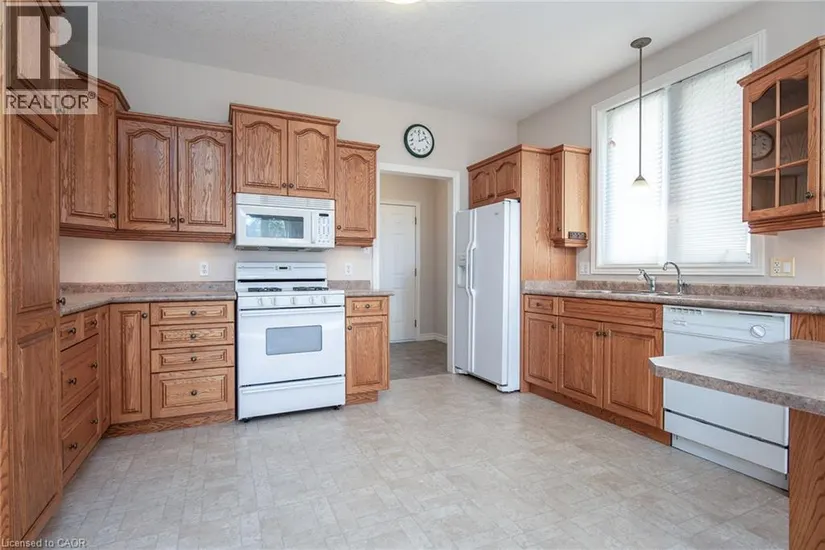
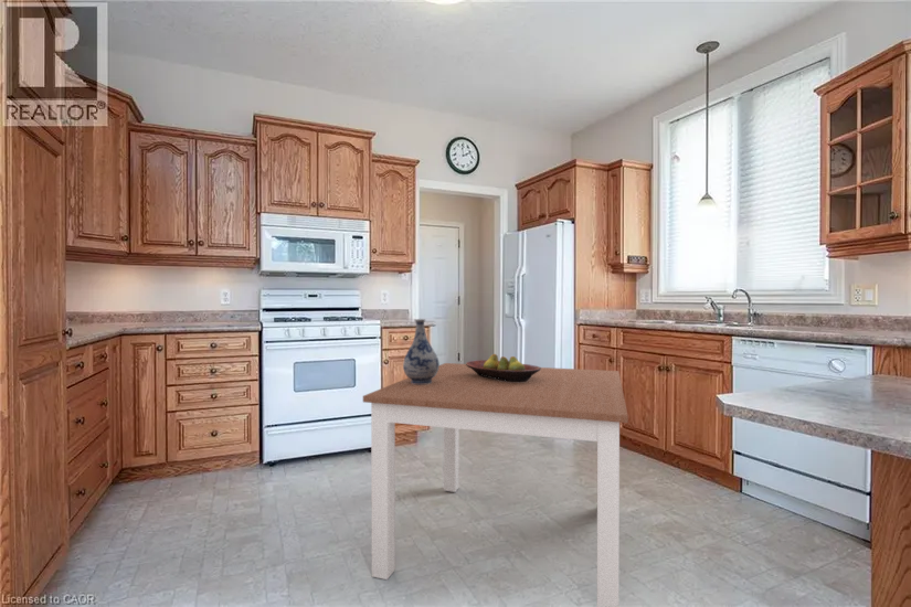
+ fruit bowl [465,353,541,382]
+ vase [402,318,441,384]
+ dining table [362,362,629,607]
